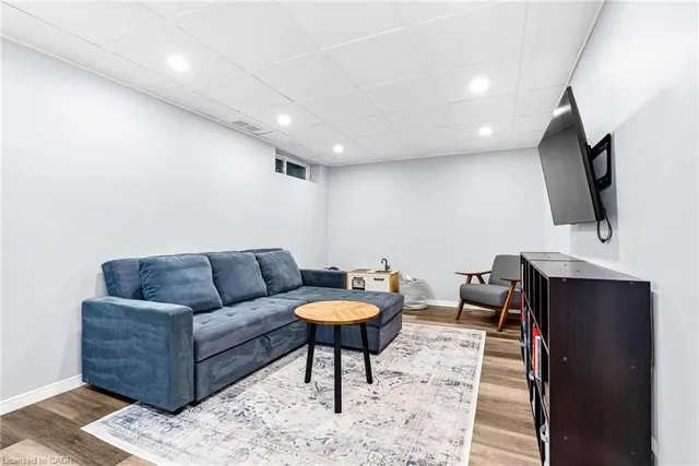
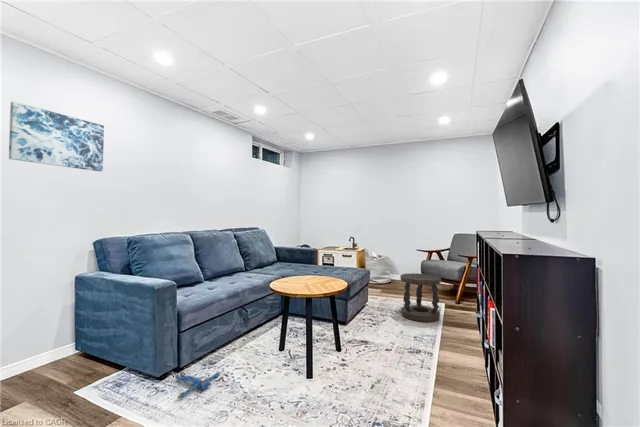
+ plush toy [174,370,221,399]
+ stool [399,272,442,323]
+ wall art [8,100,105,172]
